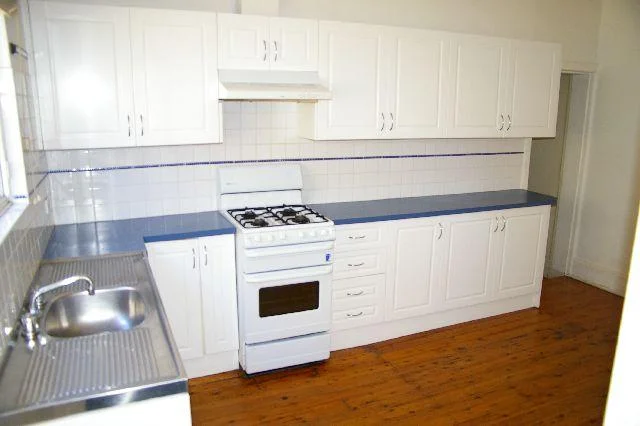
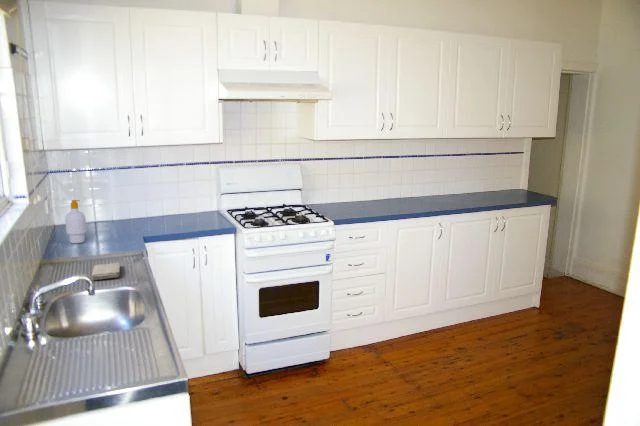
+ washcloth [91,262,121,281]
+ soap bottle [64,199,88,244]
